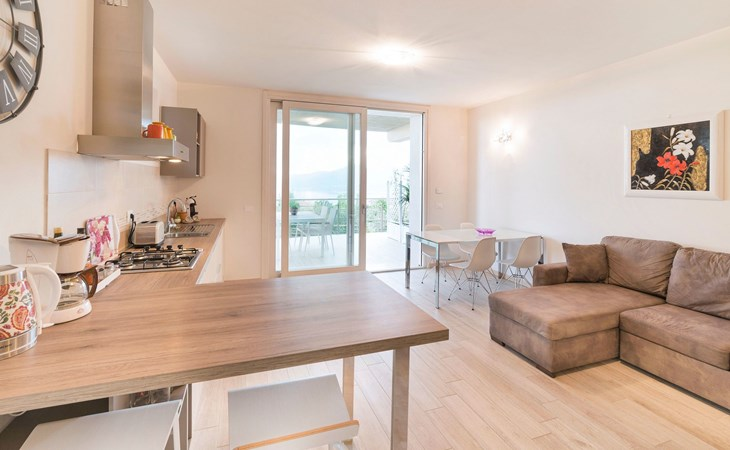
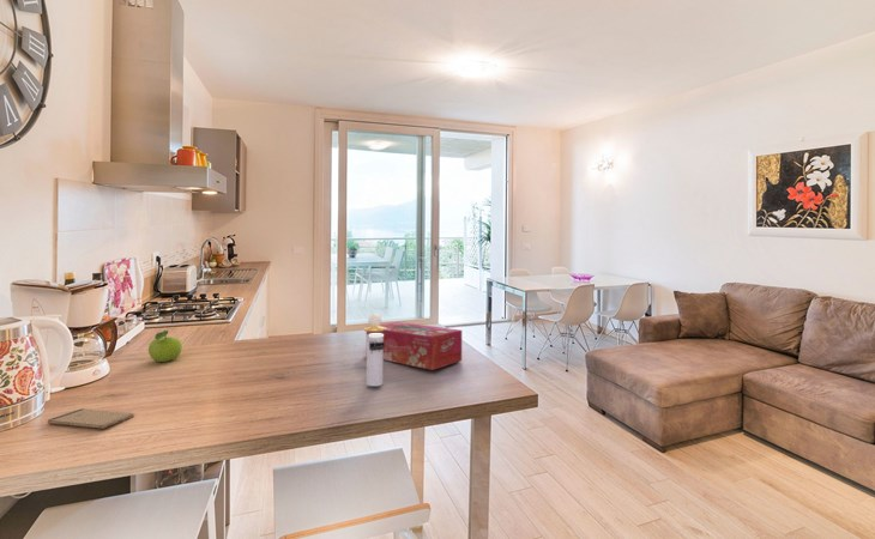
+ tissue box [366,321,463,371]
+ perfume bottle [363,313,386,387]
+ smartphone [47,407,135,430]
+ fruit [147,329,183,363]
